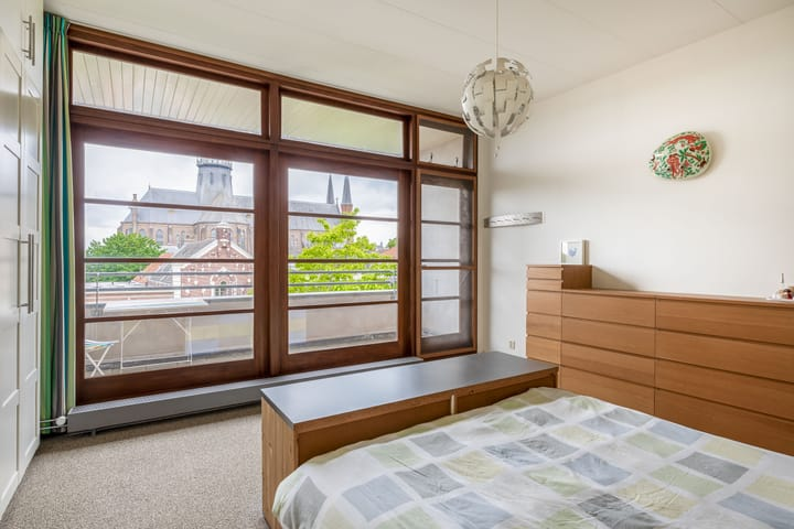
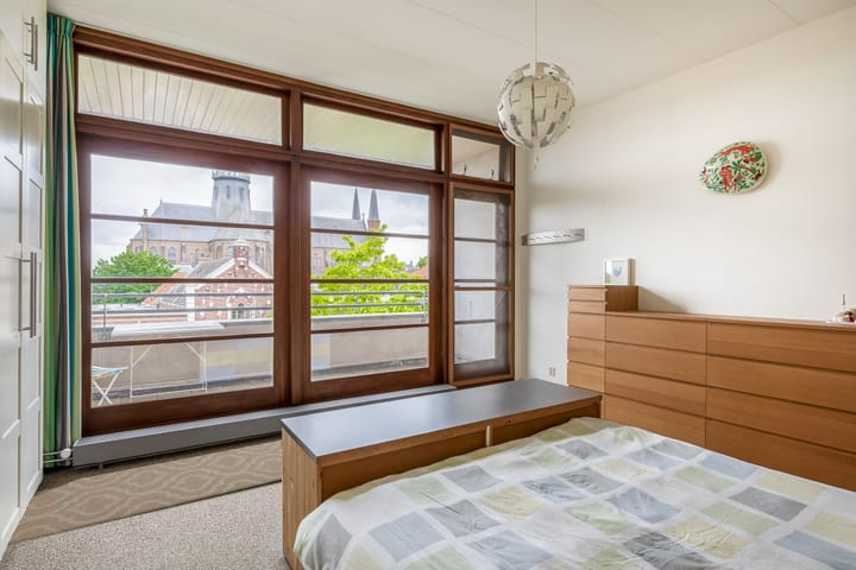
+ rug [6,439,283,546]
